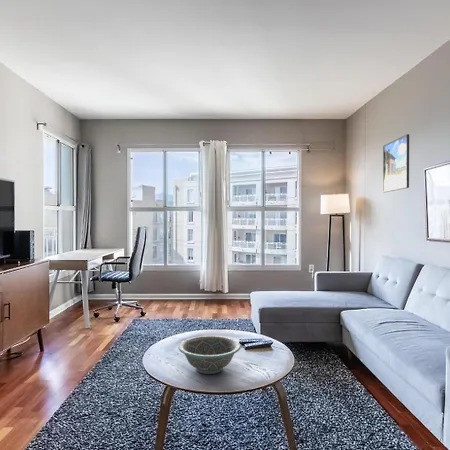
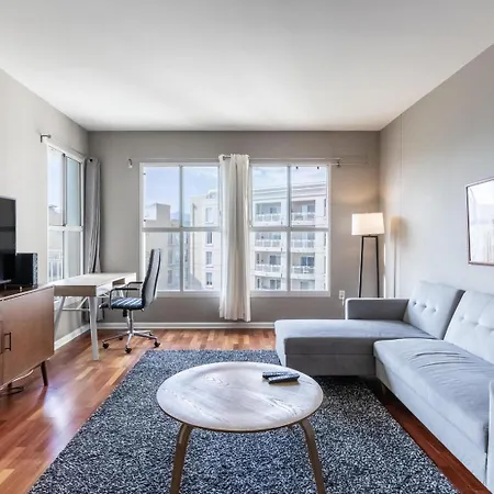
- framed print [382,133,410,193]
- decorative bowl [177,335,242,375]
